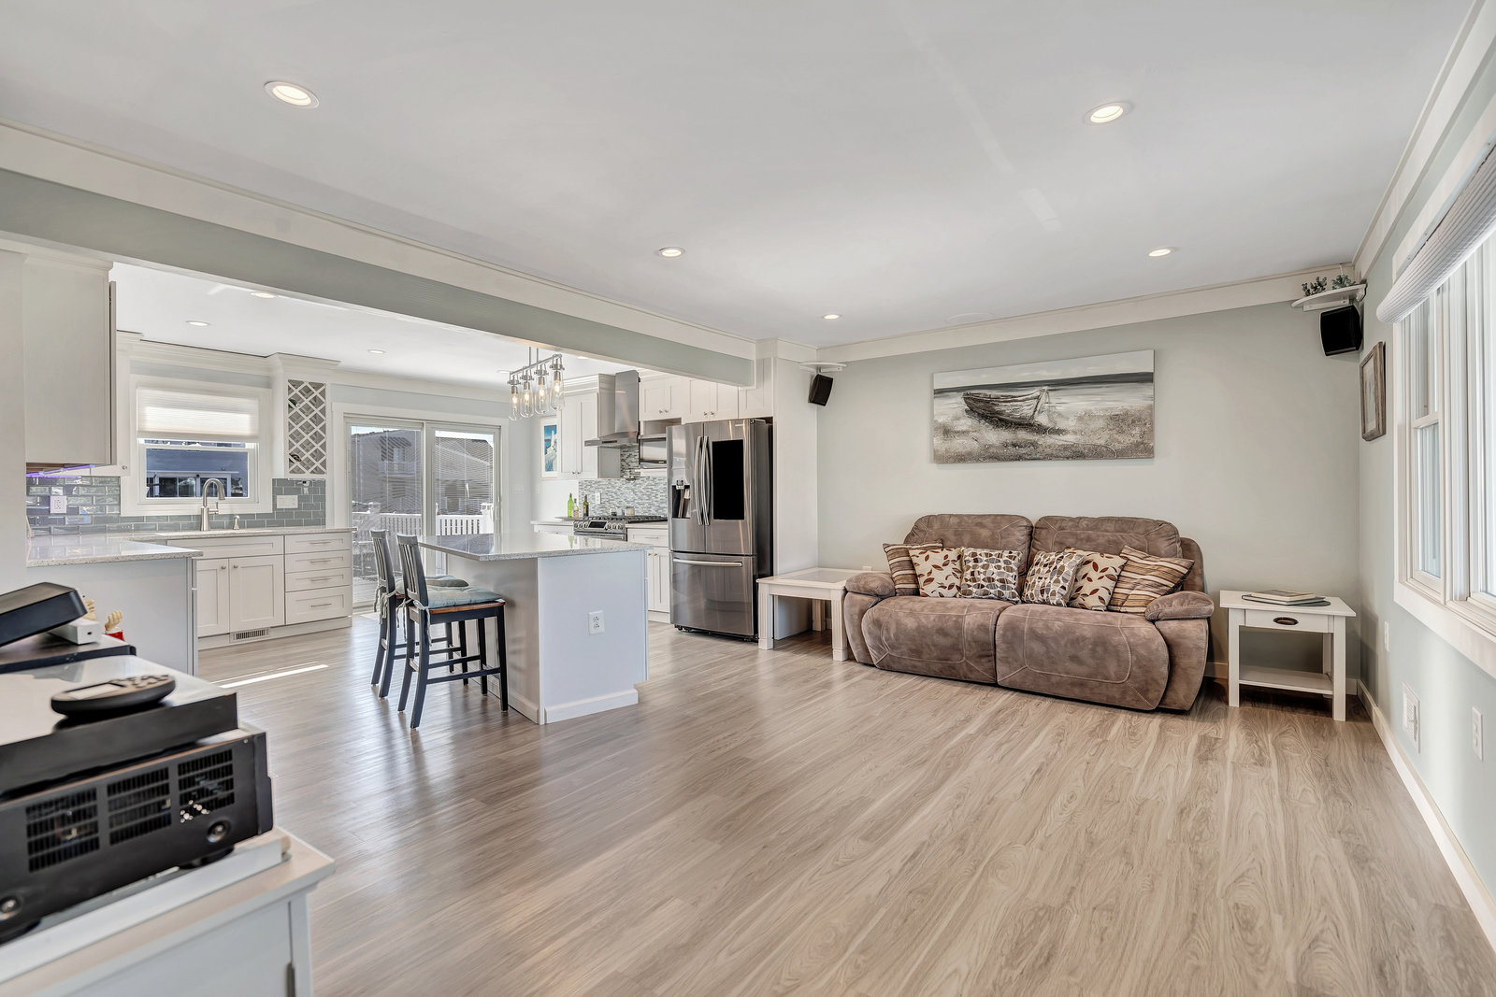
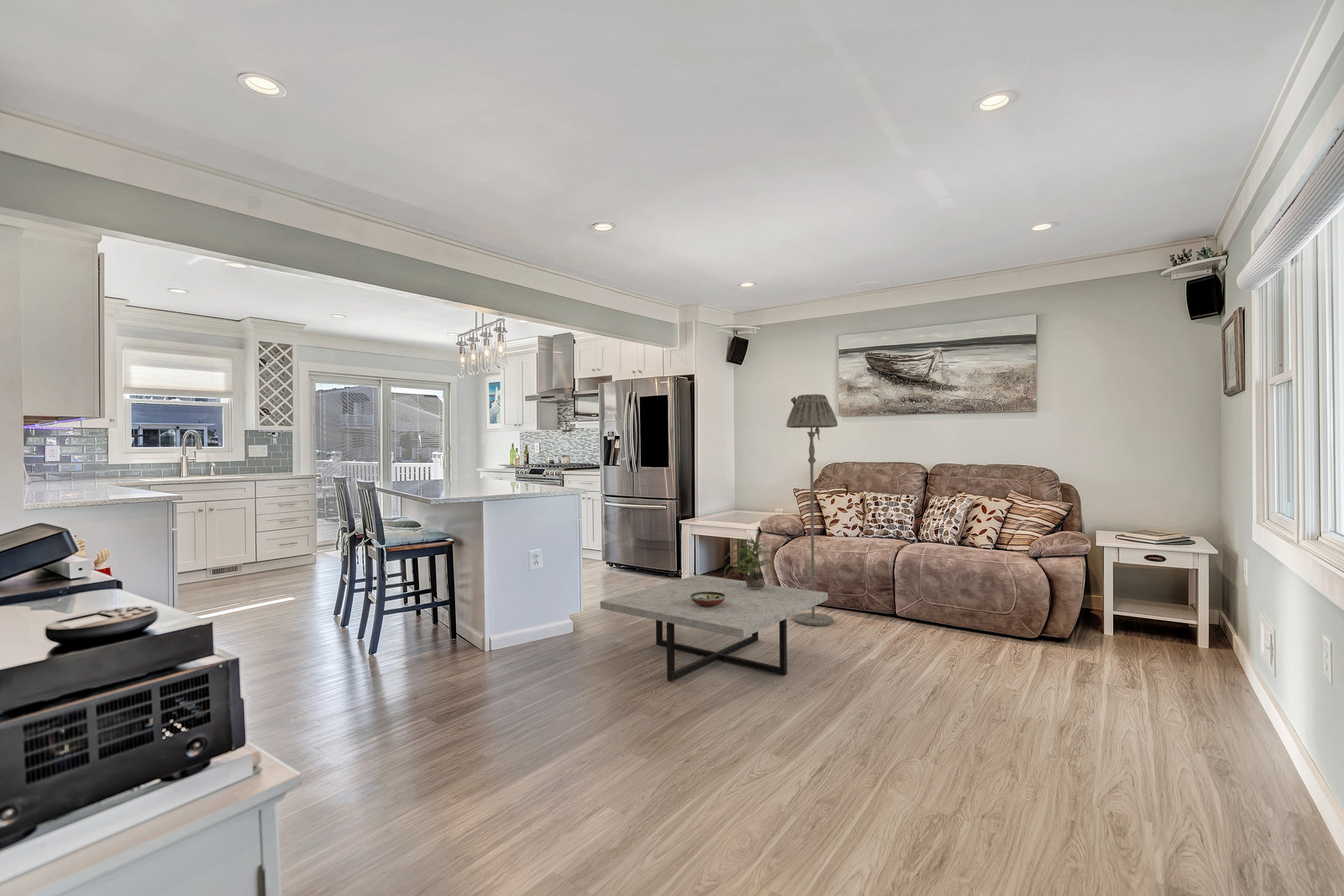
+ decorative bowl [690,591,726,606]
+ floor lamp [785,393,838,626]
+ coffee table [600,574,828,682]
+ potted plant [723,527,782,589]
